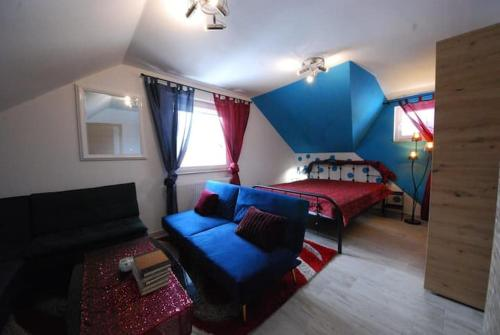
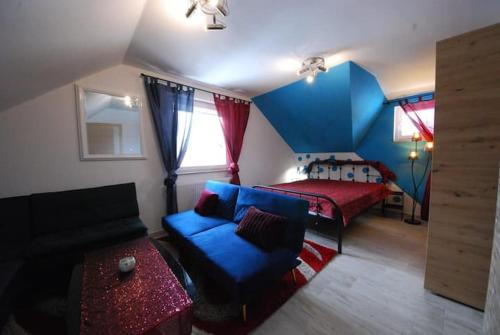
- book stack [130,247,173,297]
